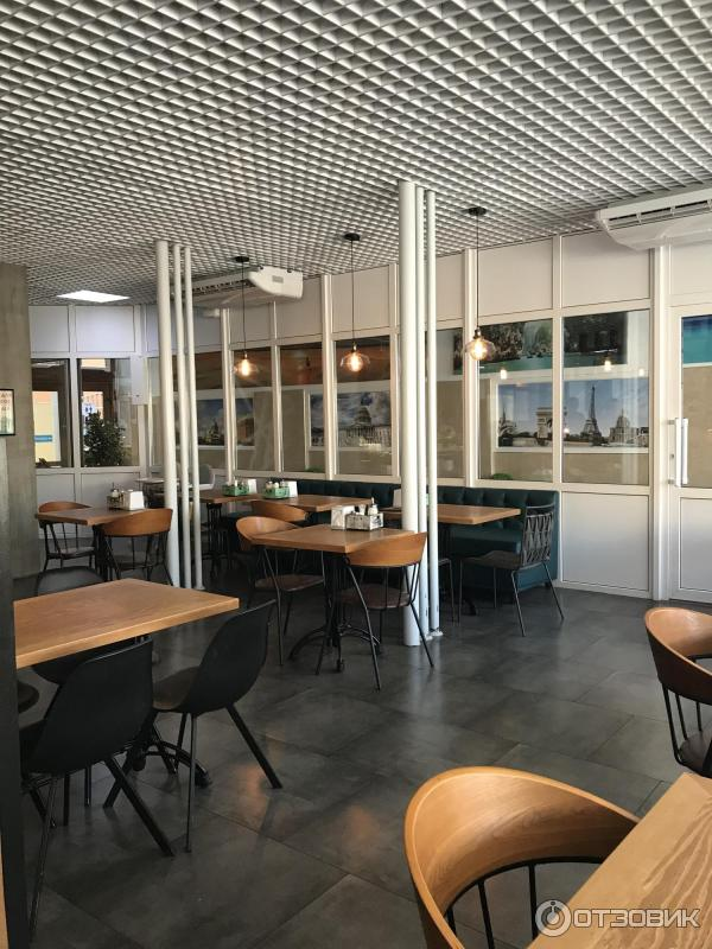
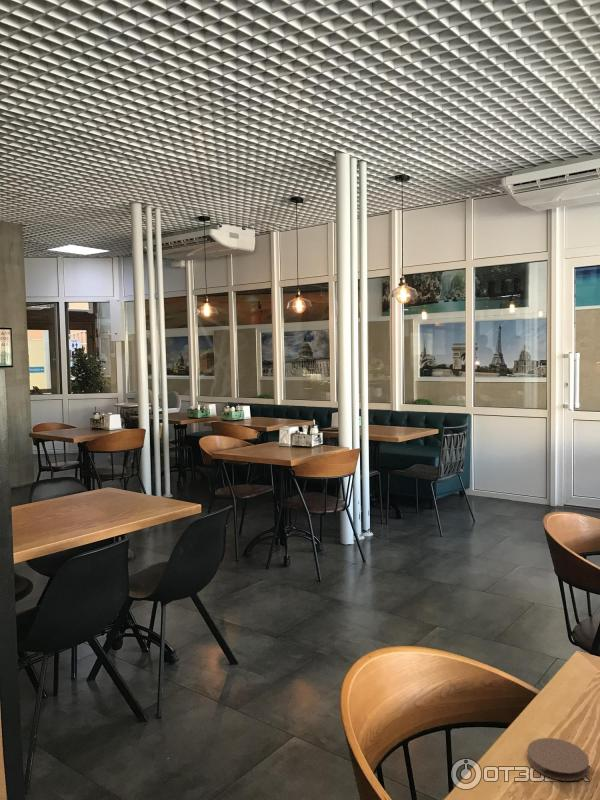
+ coaster [526,737,590,782]
